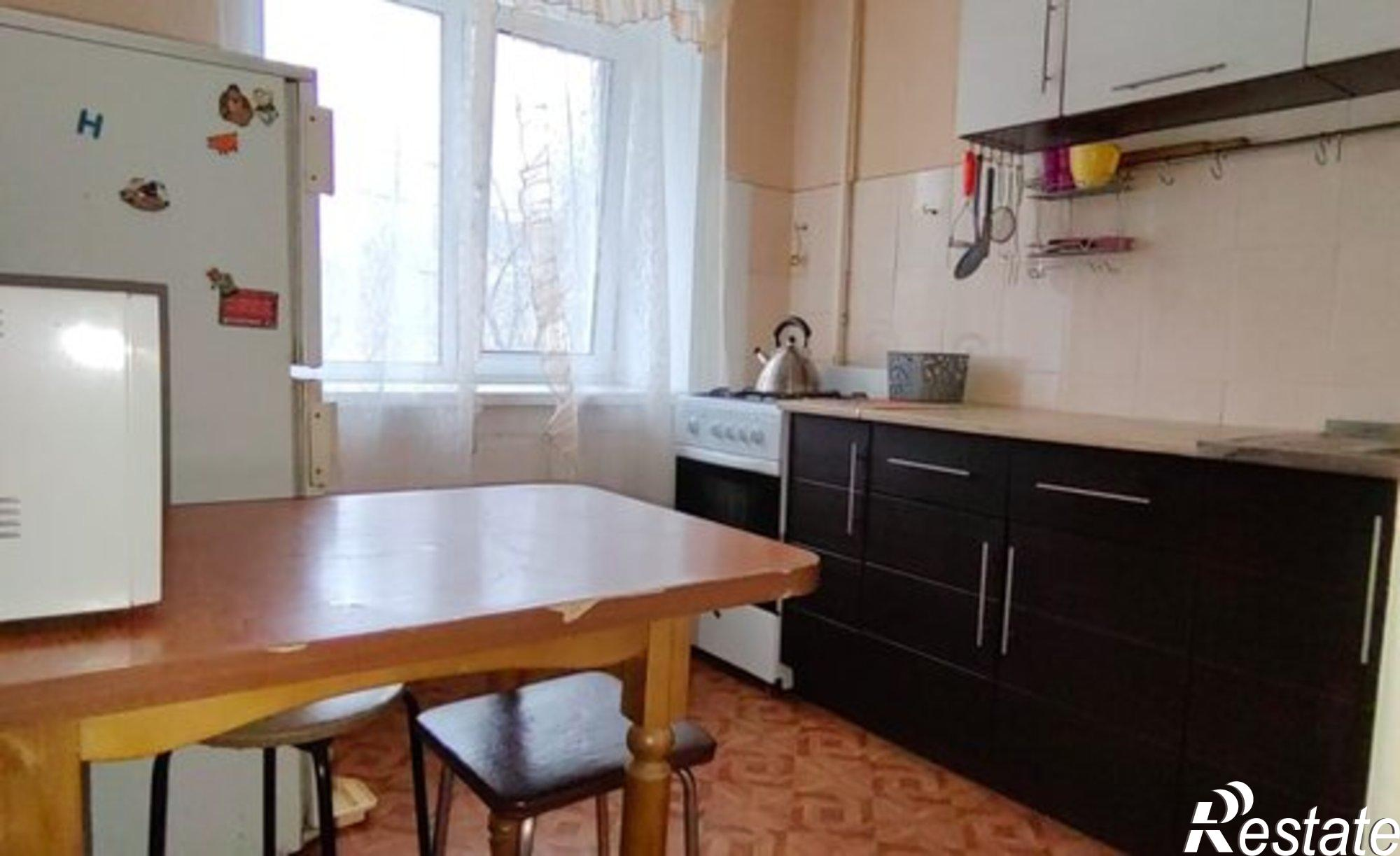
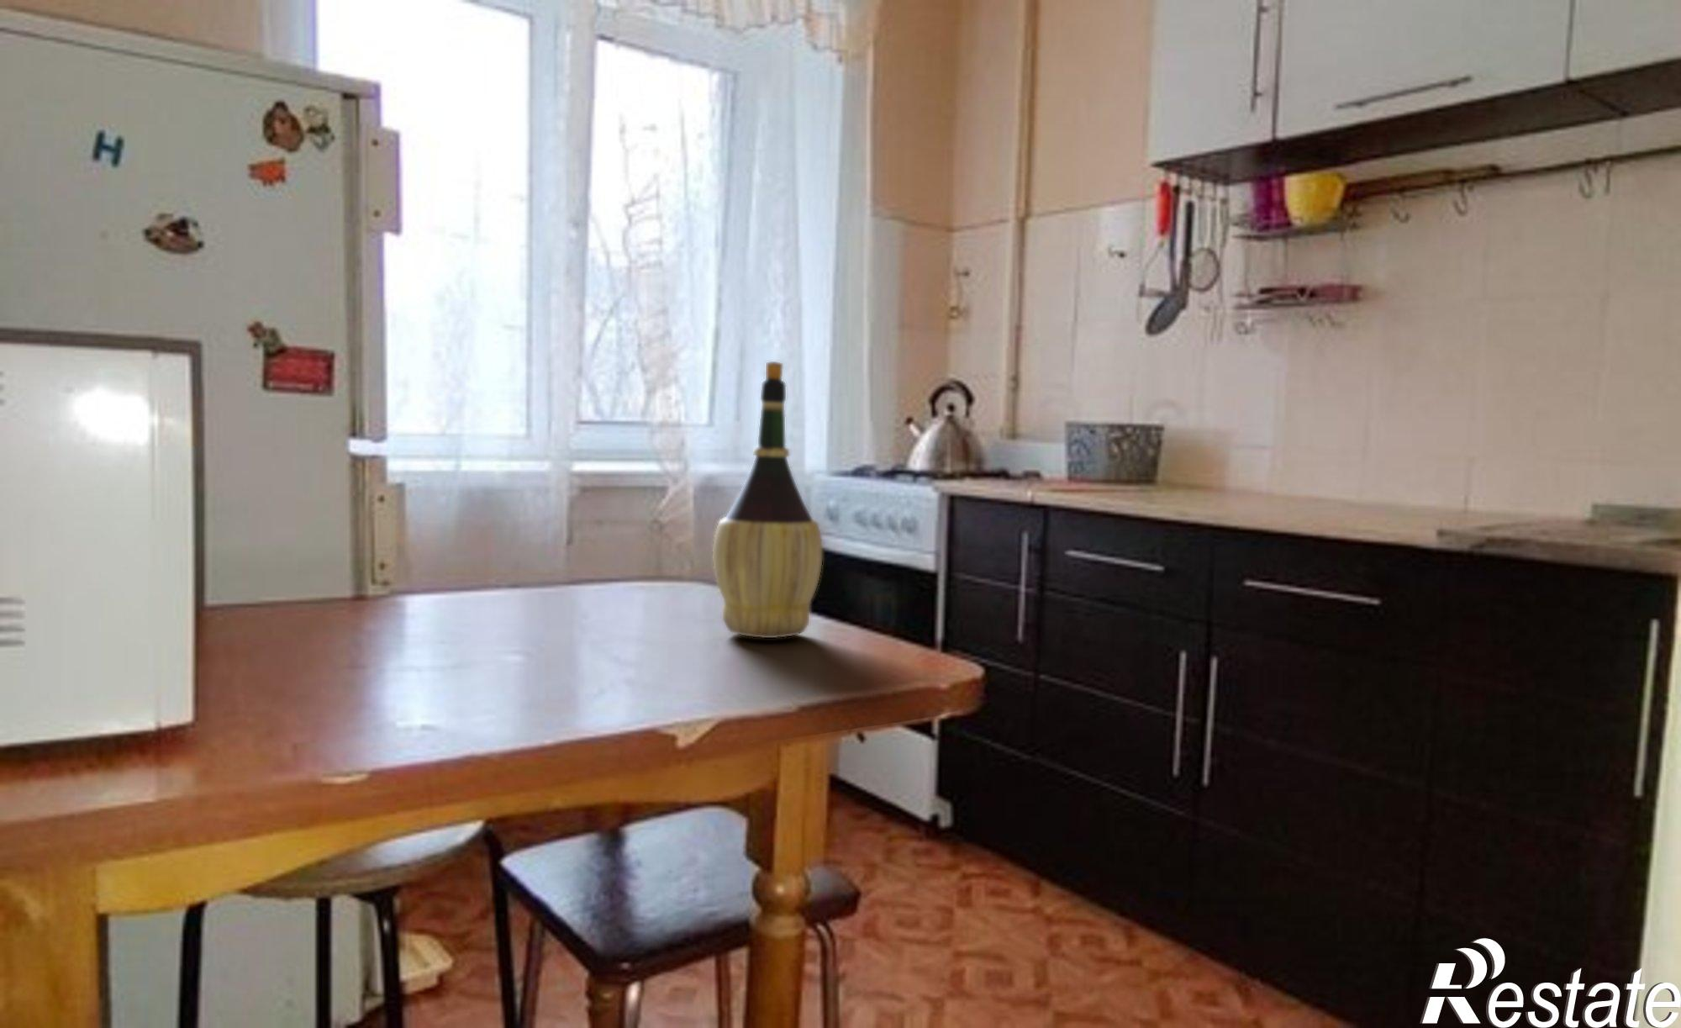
+ wine bottle [712,360,822,639]
